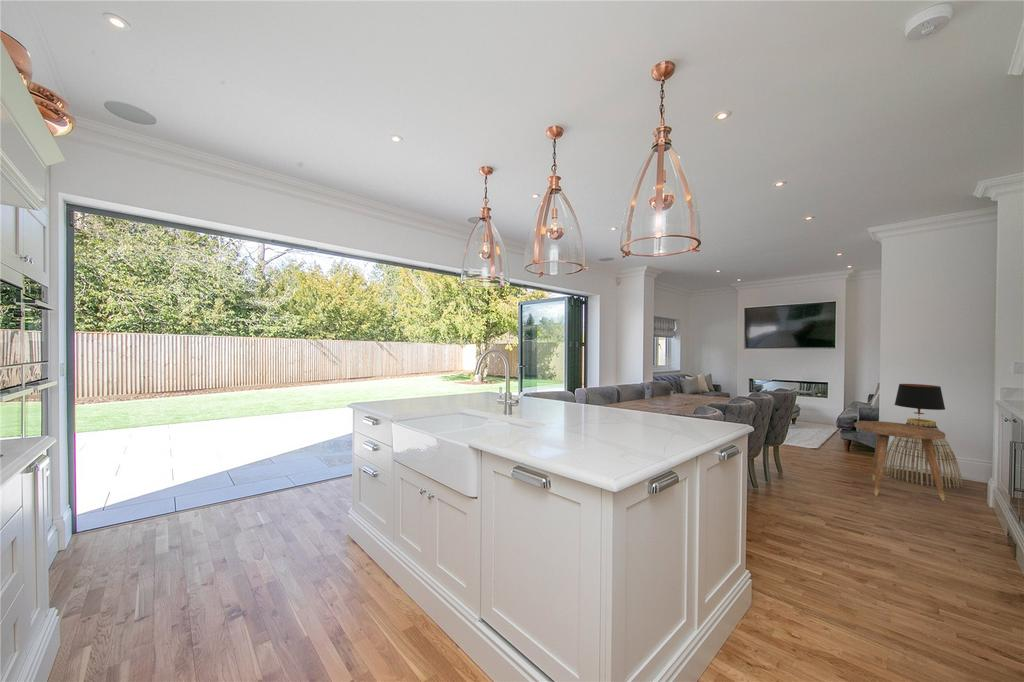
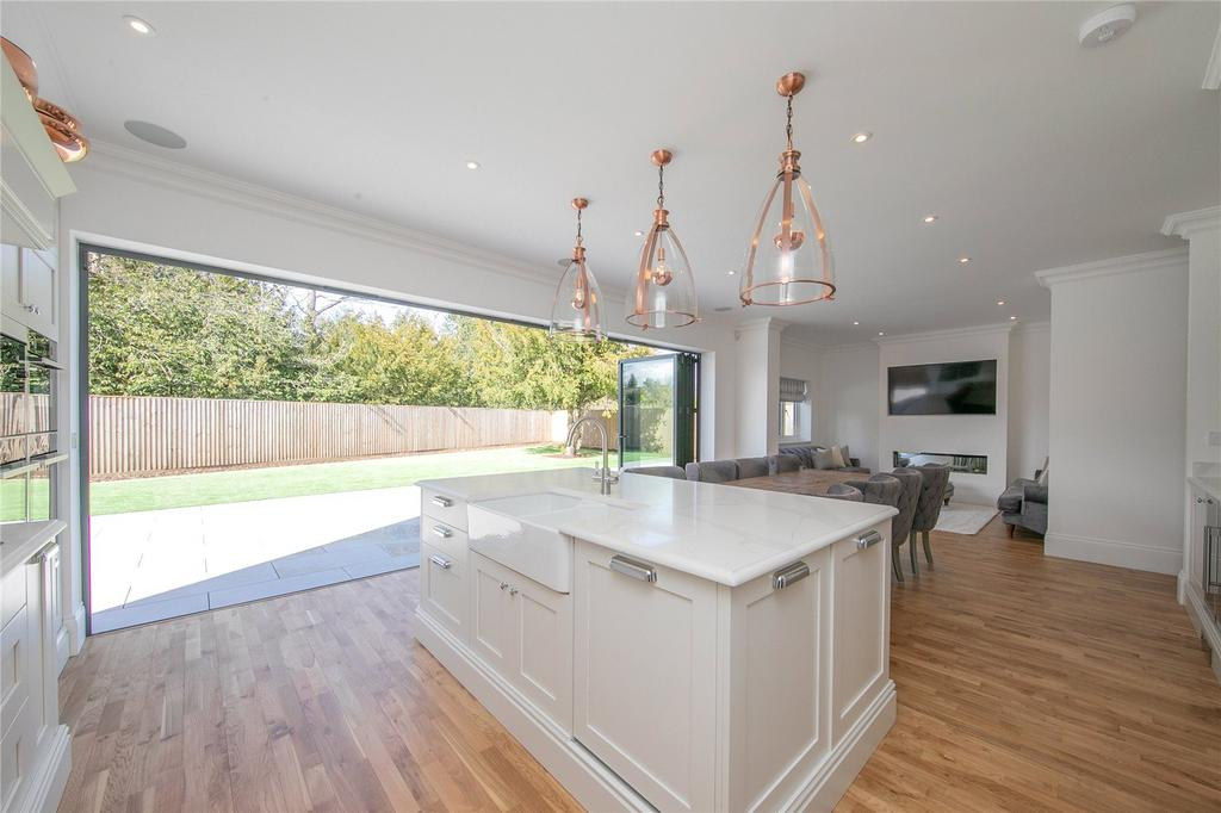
- basket [883,417,964,489]
- table lamp [894,383,946,430]
- side table [853,420,946,502]
